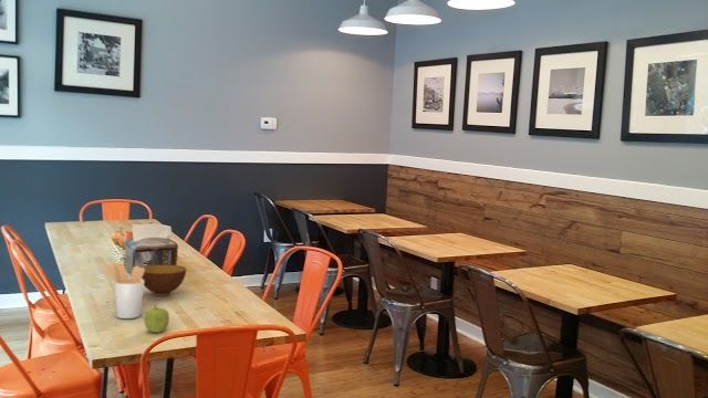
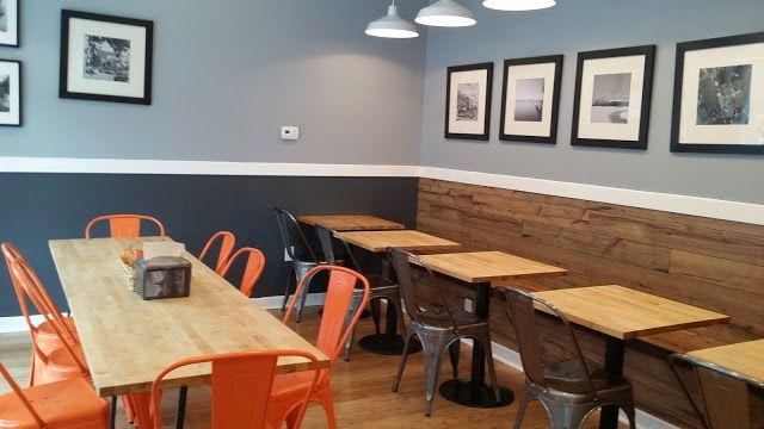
- fruit [144,305,170,334]
- utensil holder [103,261,145,320]
- bowl [140,263,187,297]
